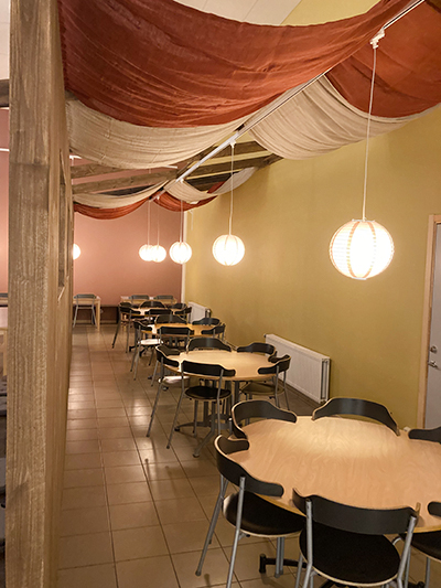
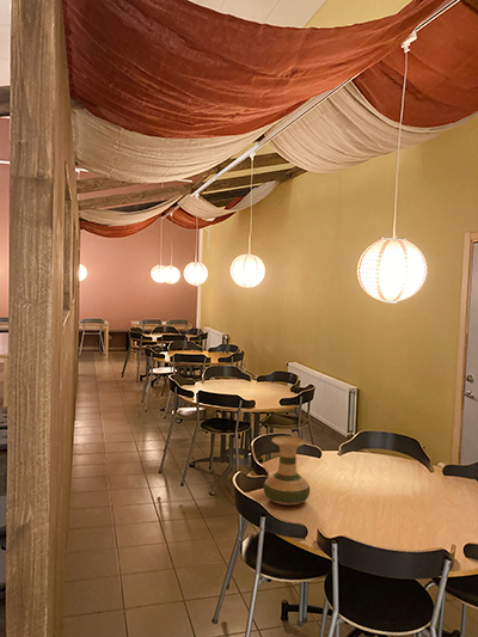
+ vase [263,435,311,507]
